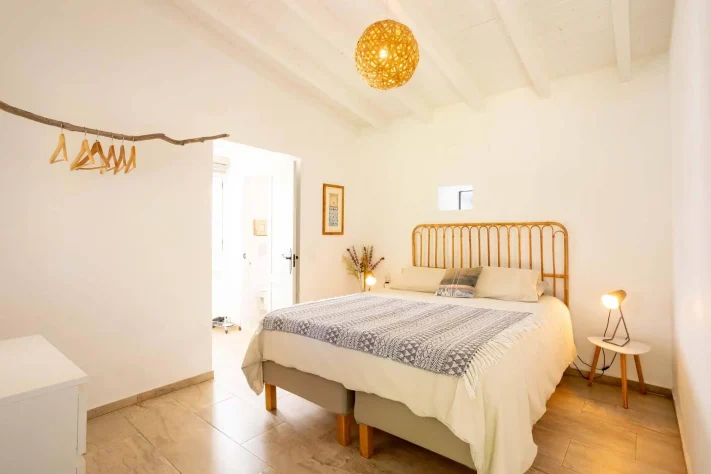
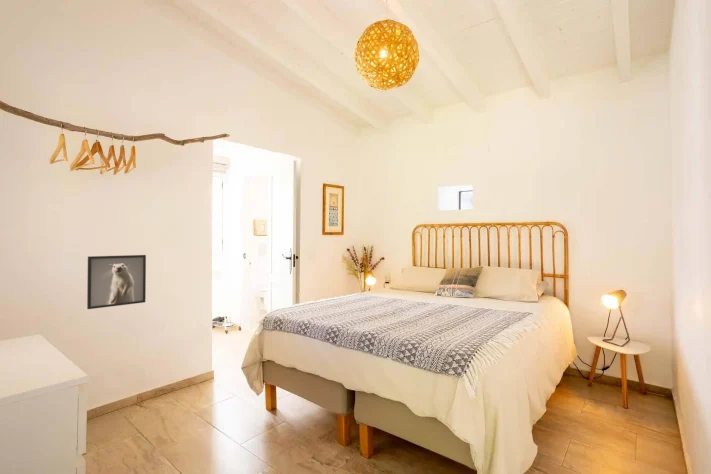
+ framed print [86,254,147,310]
